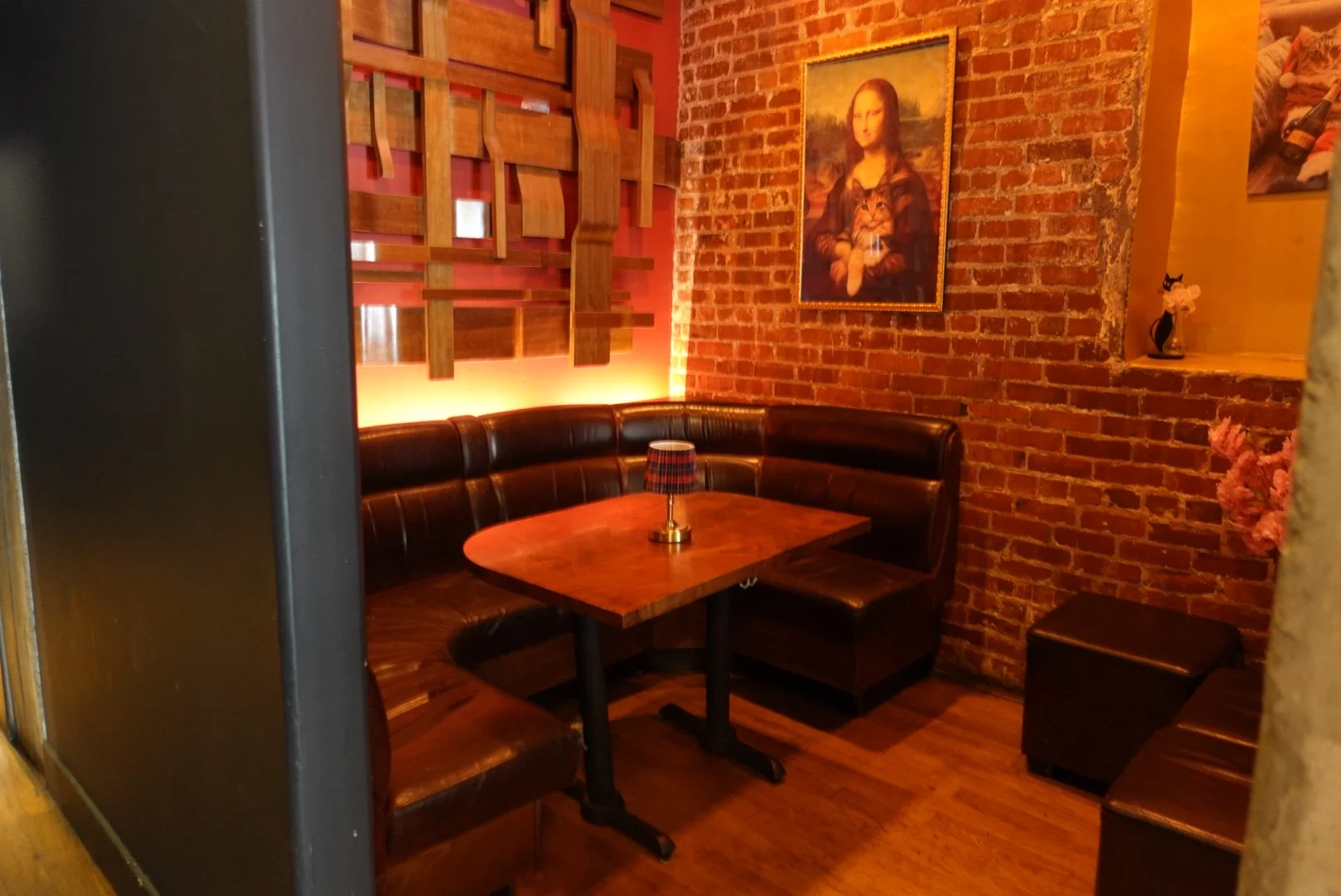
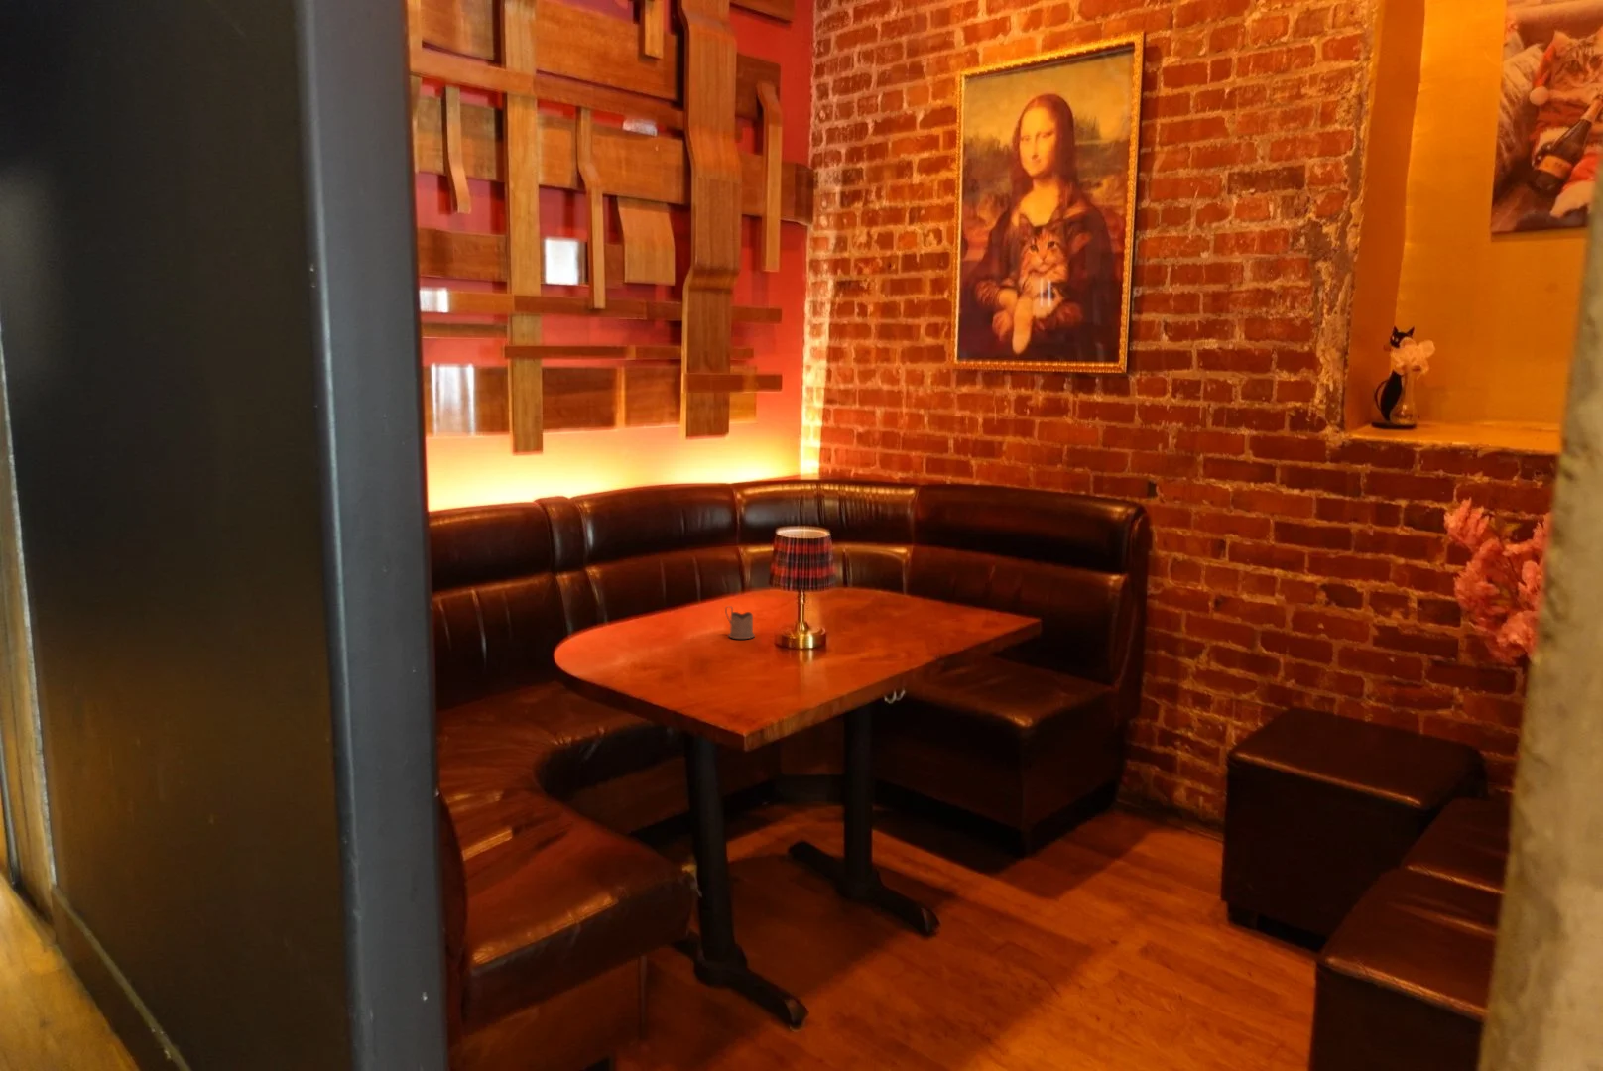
+ tea glass holder [724,605,755,639]
